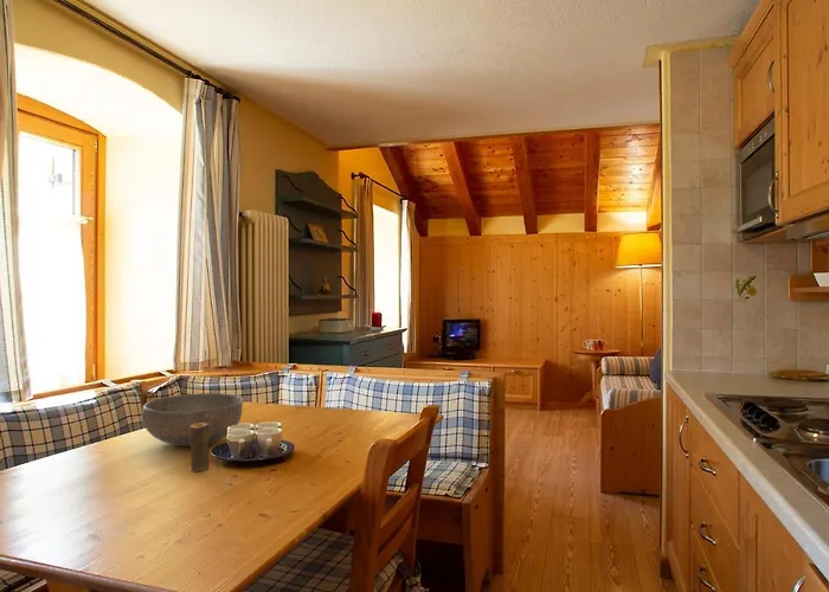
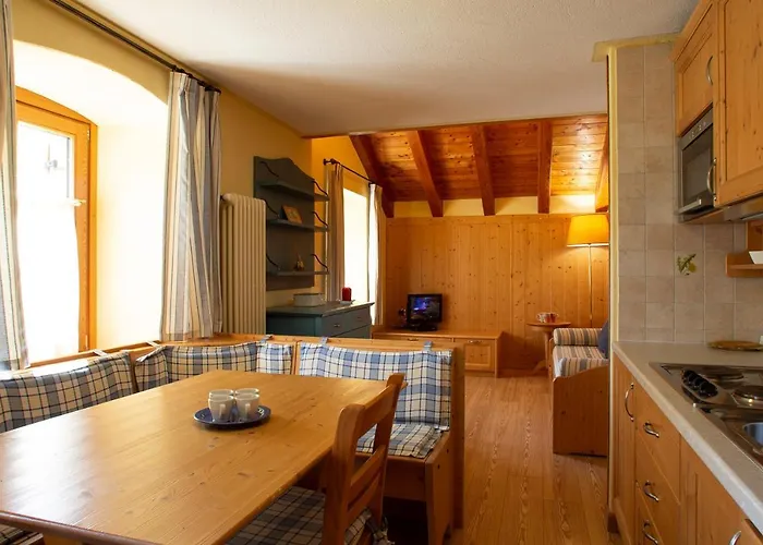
- bowl [140,392,244,448]
- candle [189,423,210,472]
